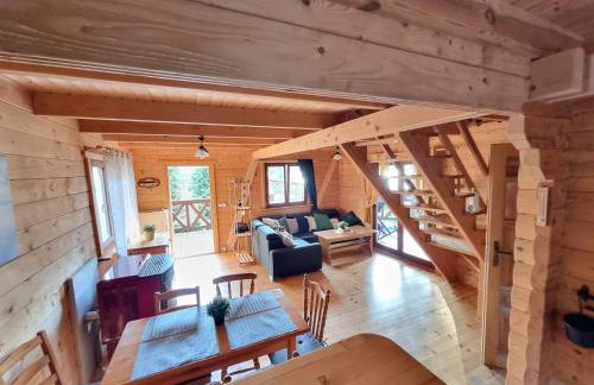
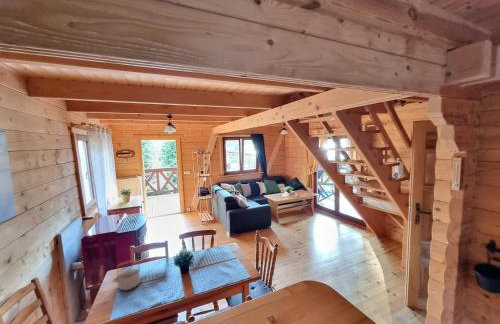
+ teapot [111,258,142,292]
